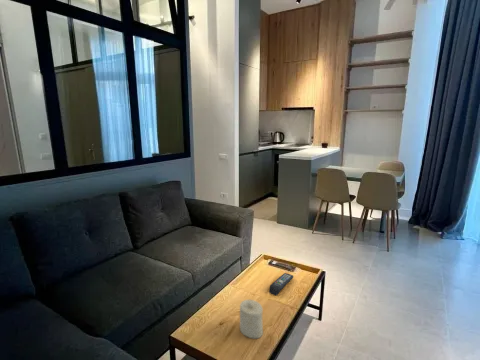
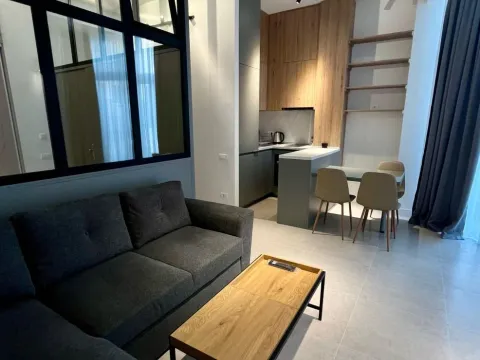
- remote control [268,272,294,296]
- candle [239,299,264,340]
